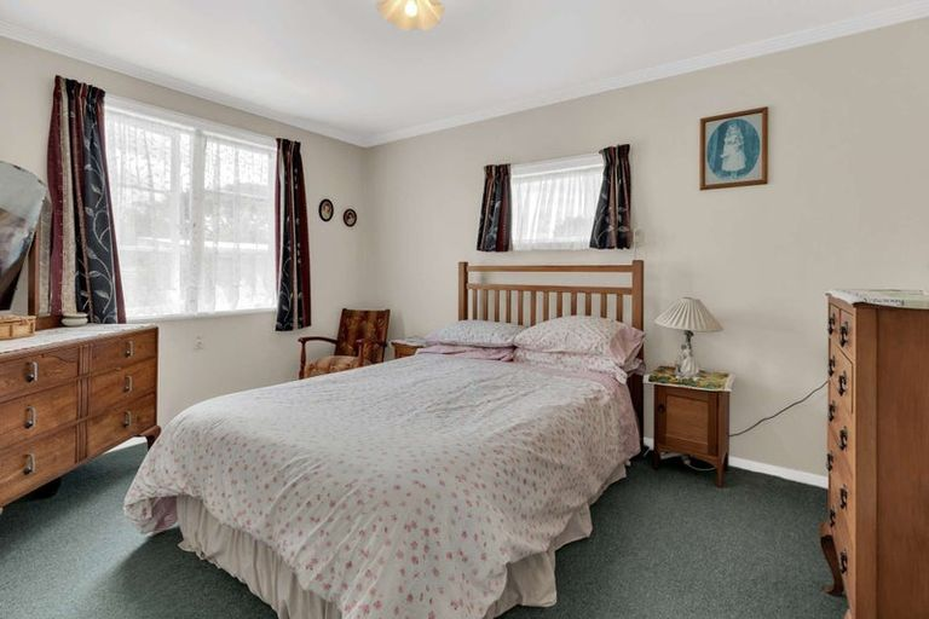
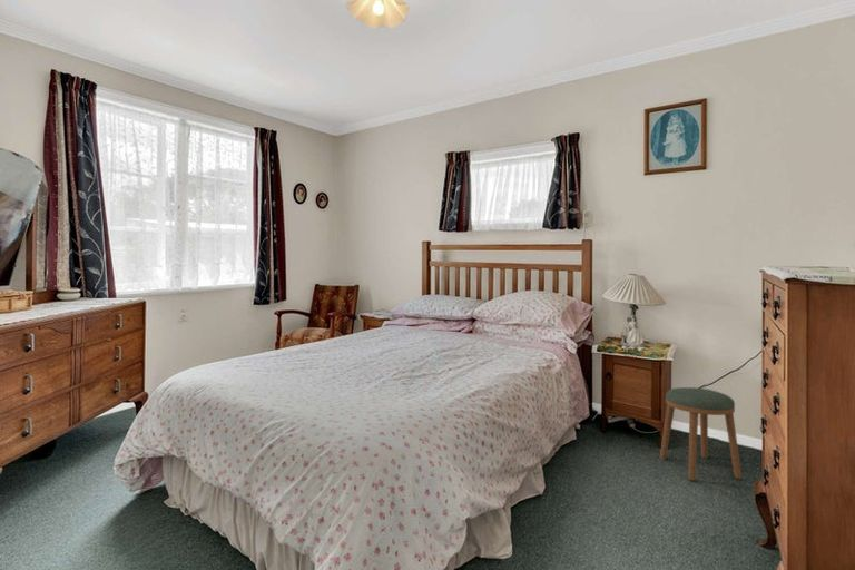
+ stool [659,386,743,481]
